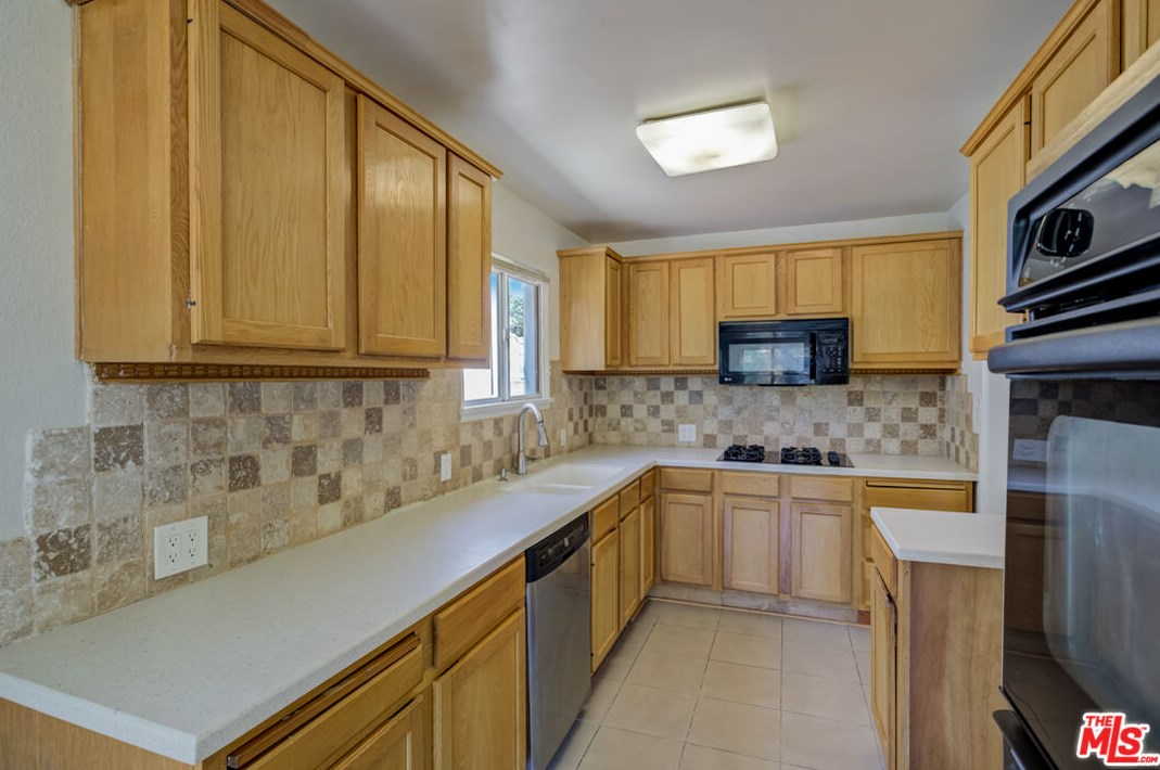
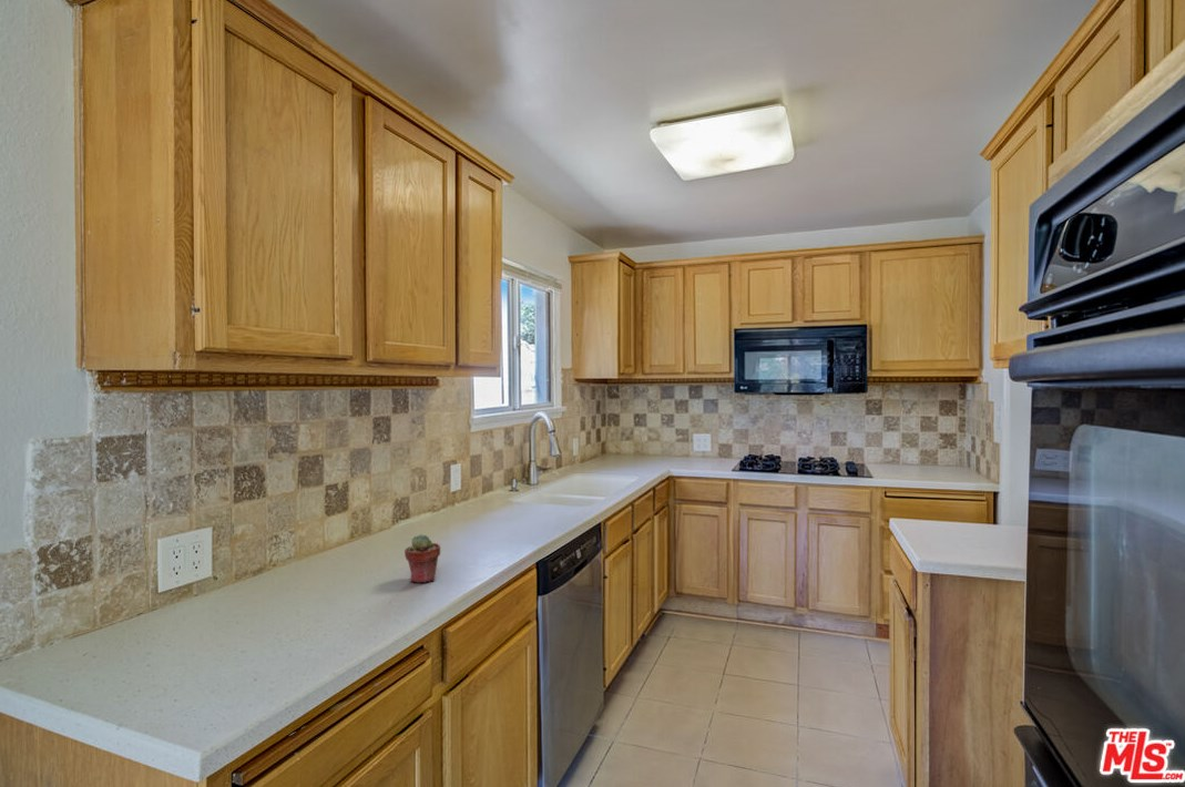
+ potted succulent [403,533,441,584]
